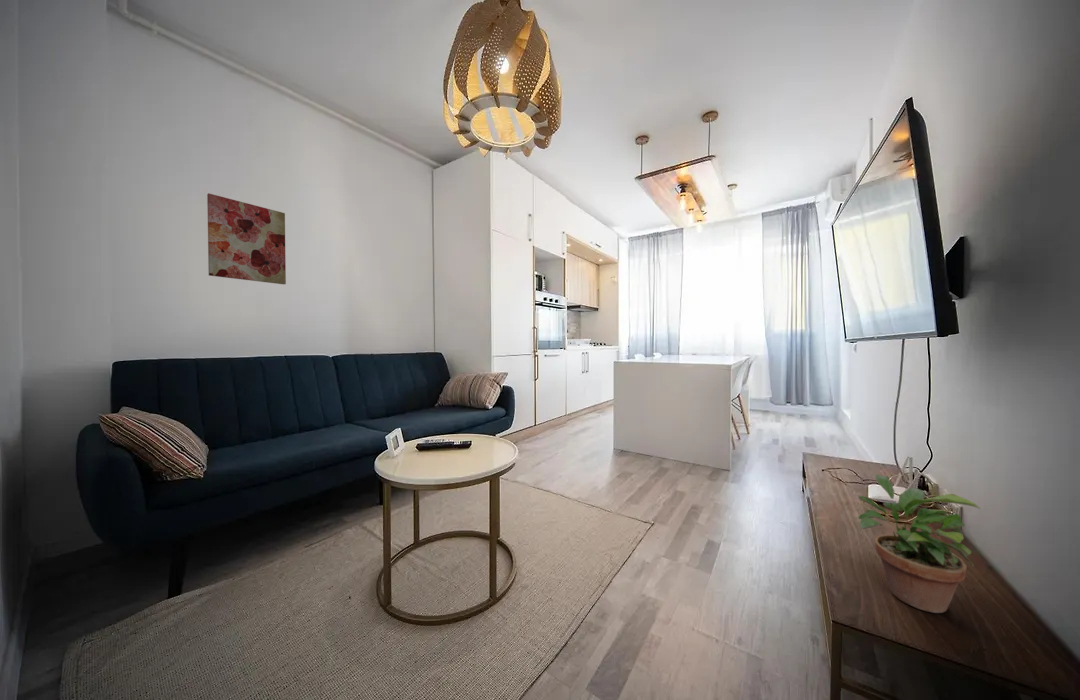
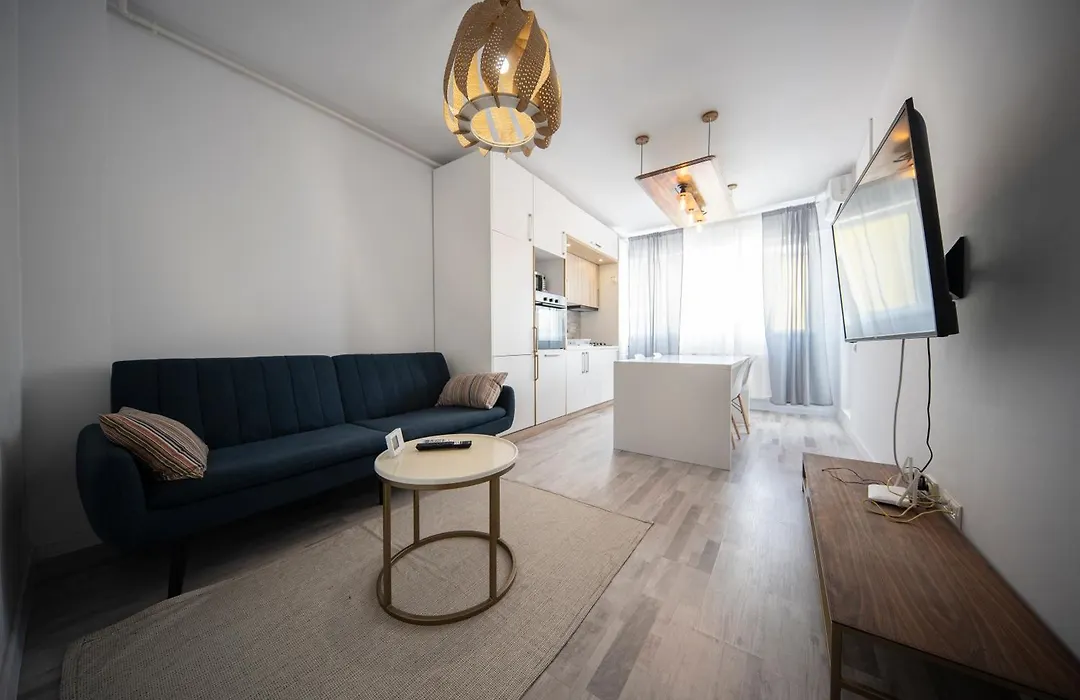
- wall art [206,192,287,285]
- potted plant [857,474,981,614]
